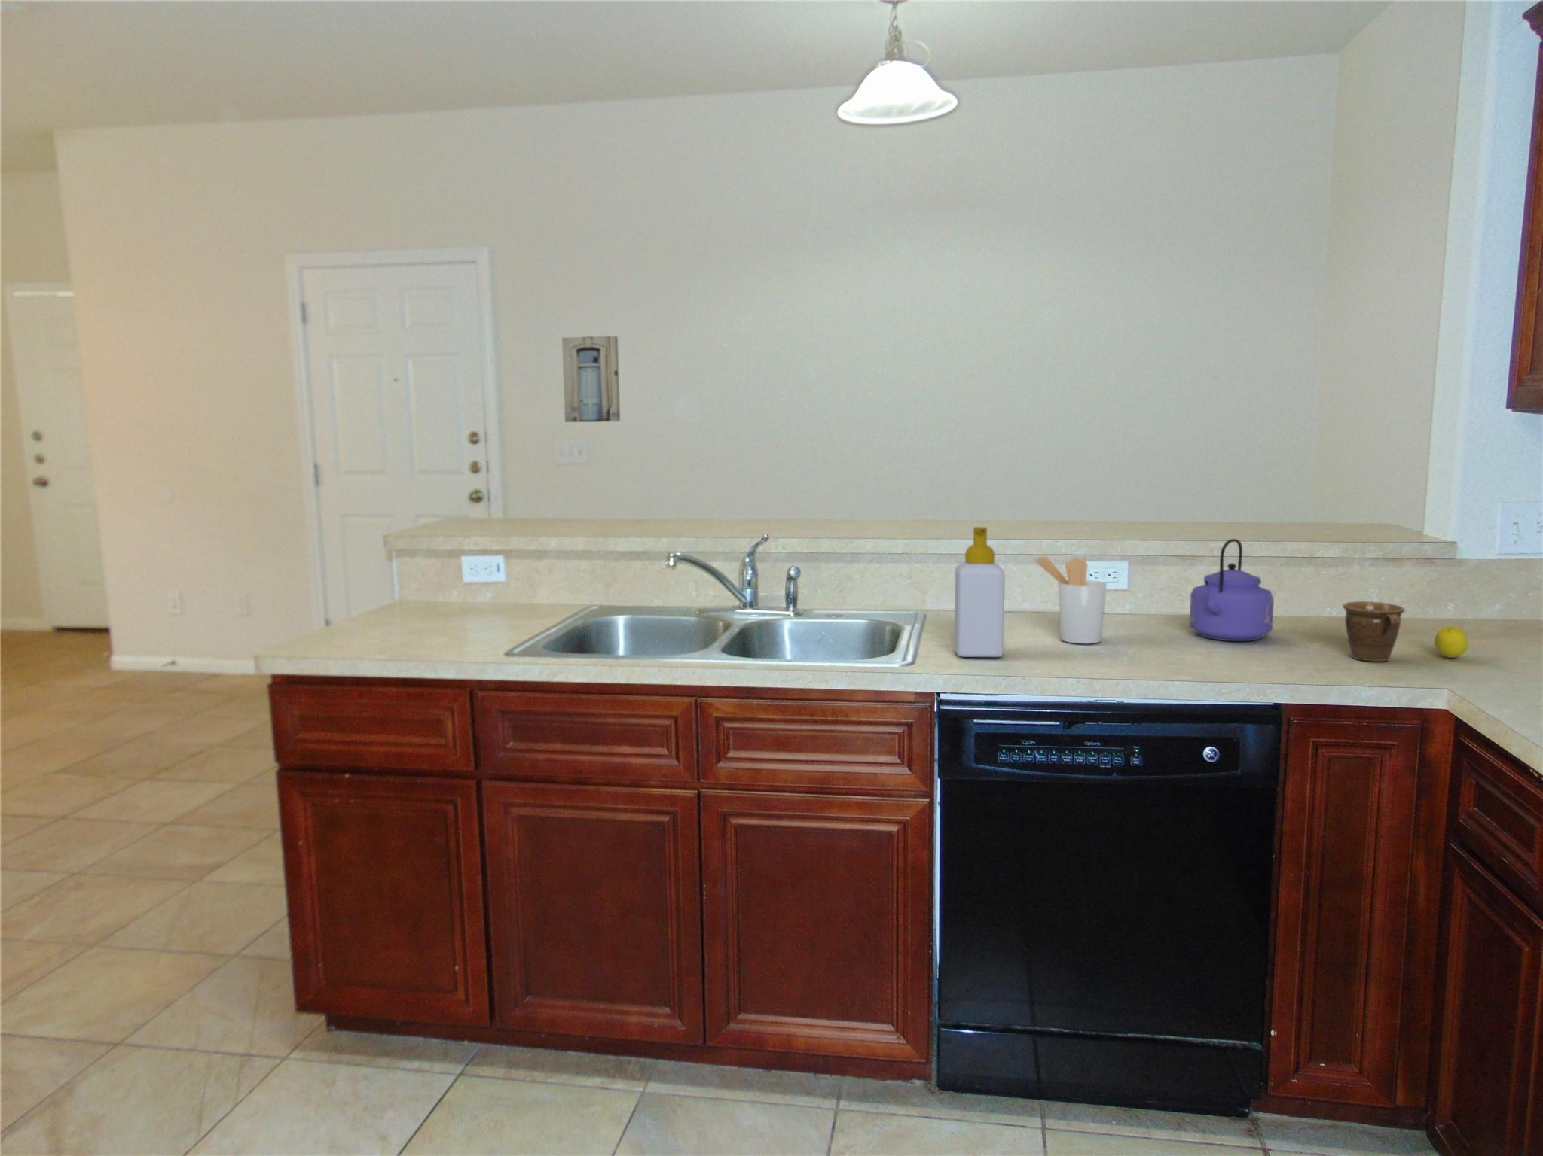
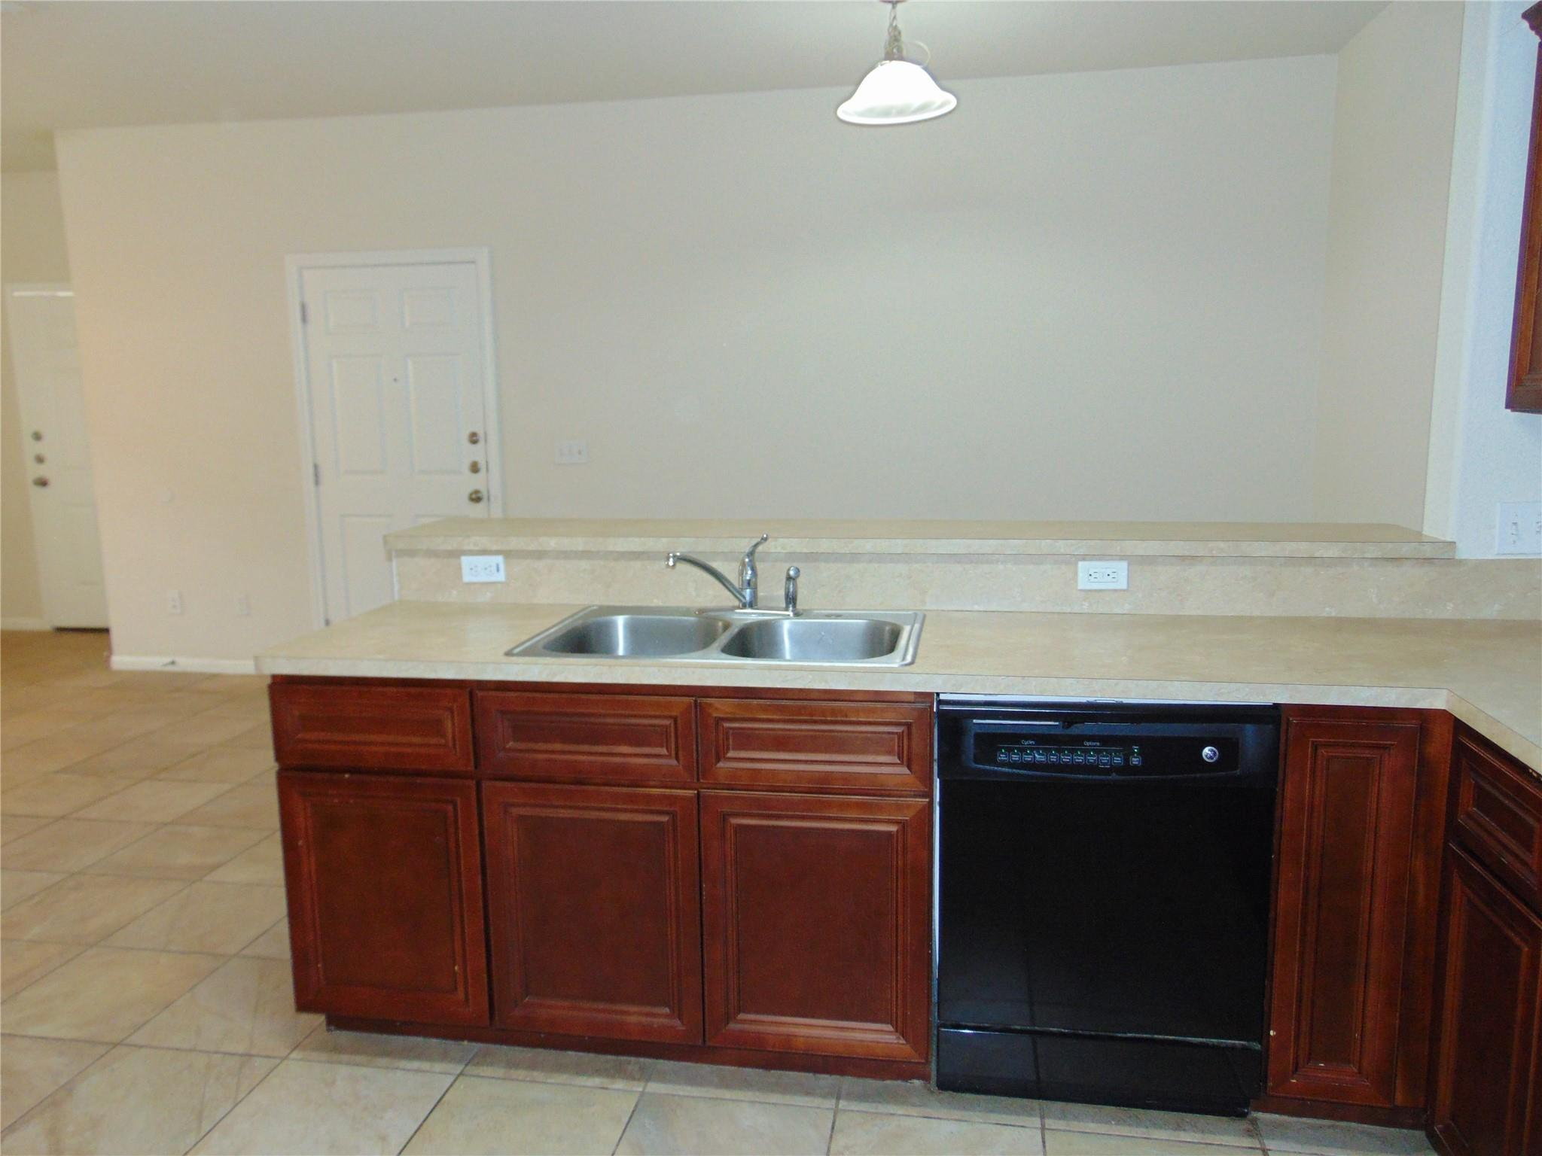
- fruit [1432,625,1469,658]
- mug [1341,601,1406,662]
- wall art [561,335,621,423]
- soap bottle [954,526,1006,658]
- kettle [1188,538,1274,642]
- utensil holder [1033,555,1108,645]
